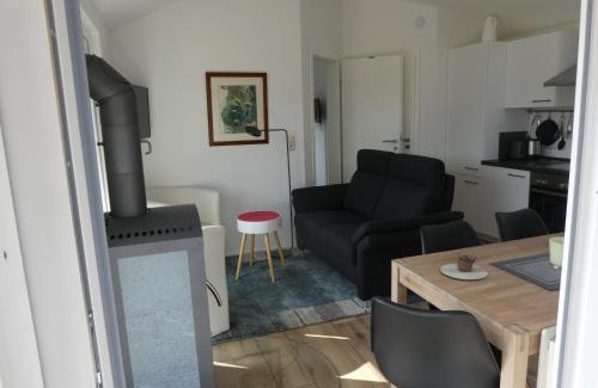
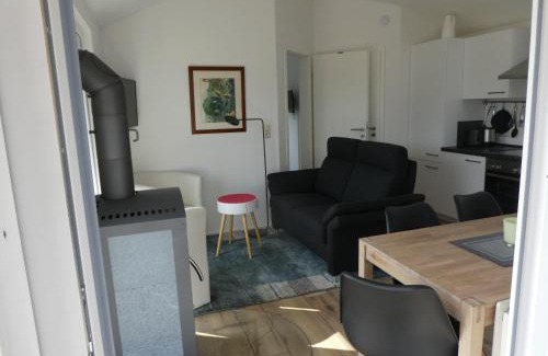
- teapot [439,250,489,281]
